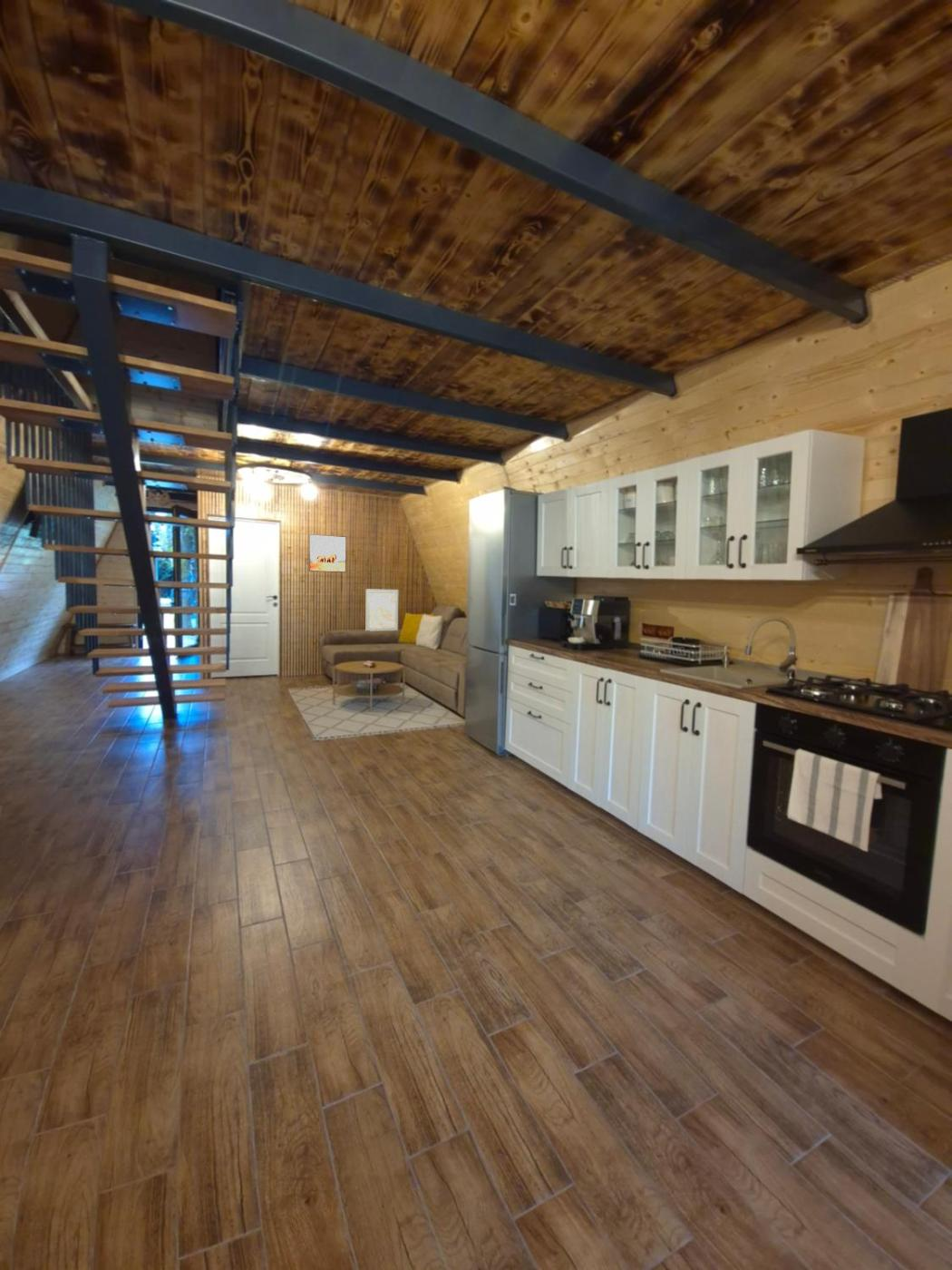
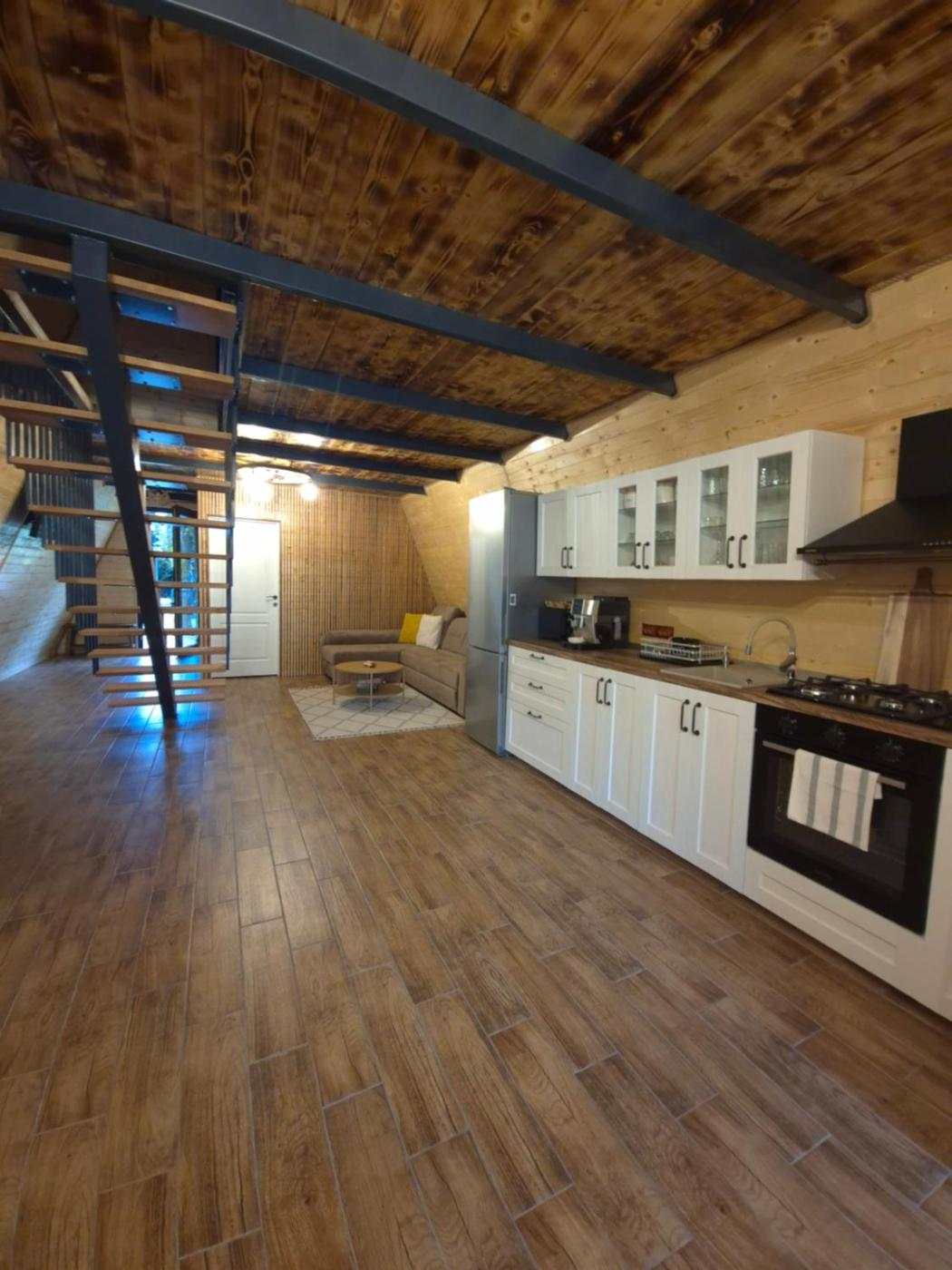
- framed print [308,533,347,573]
- wall art [365,589,399,631]
